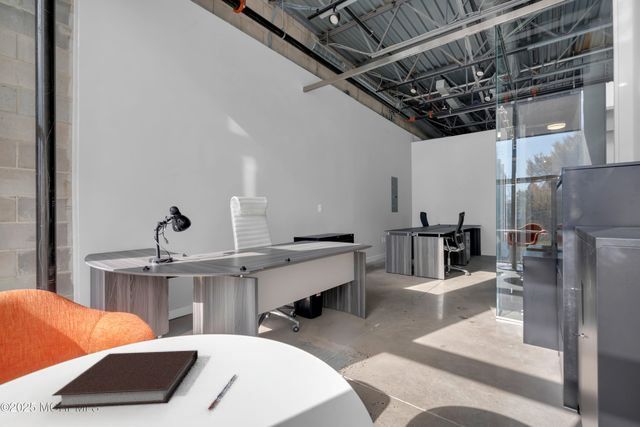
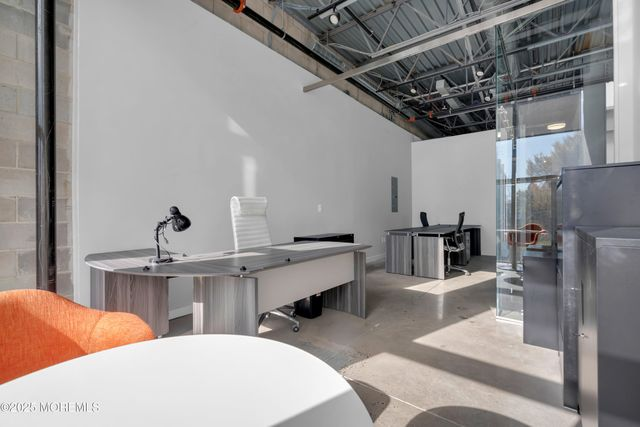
- notebook [51,349,199,410]
- pen [207,374,236,411]
